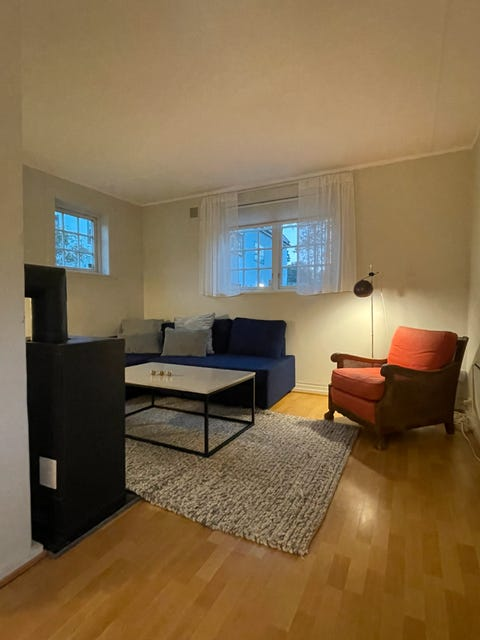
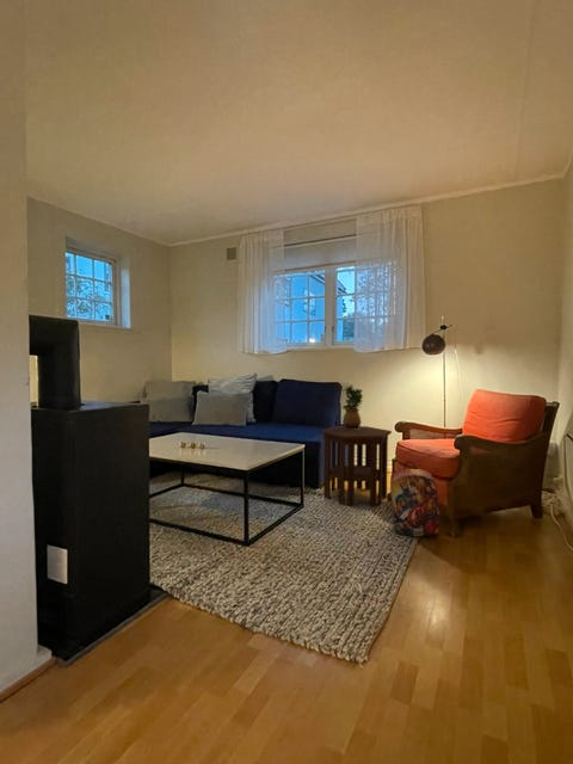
+ side table [319,425,393,507]
+ backpack [389,460,442,538]
+ potted plant [341,384,364,430]
